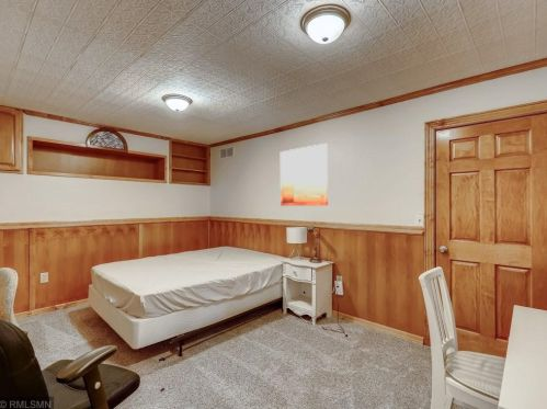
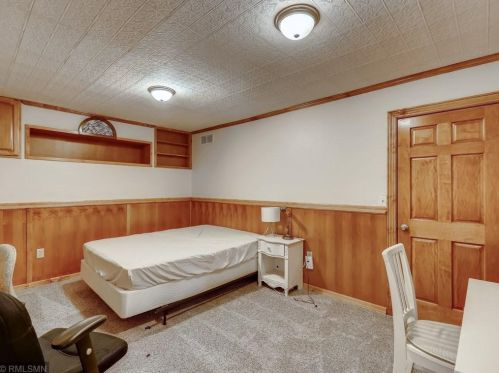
- wall art [280,143,329,207]
